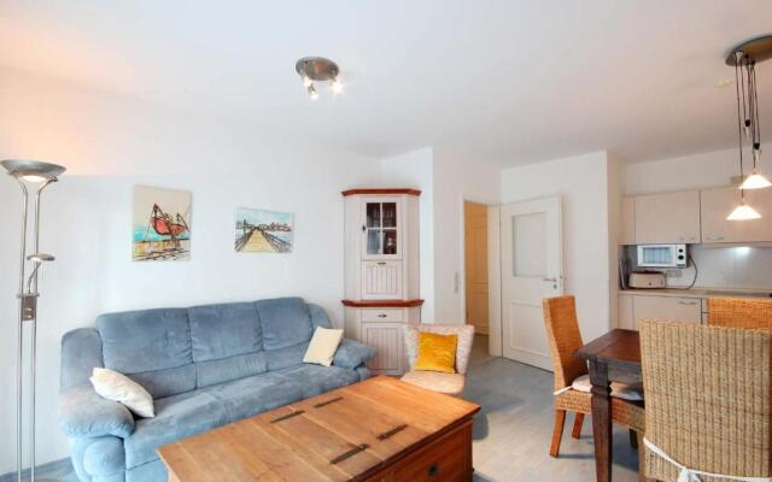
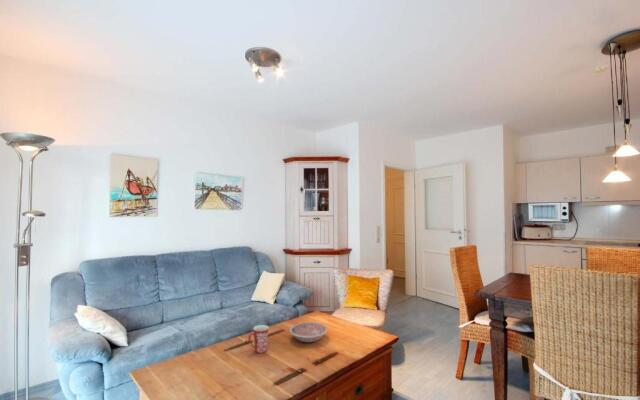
+ mug [247,324,270,354]
+ bowl [288,321,329,343]
